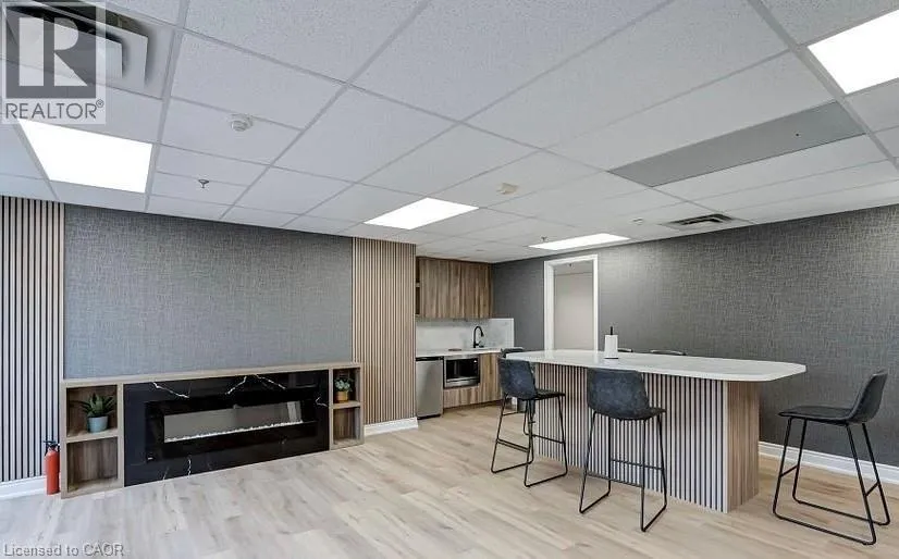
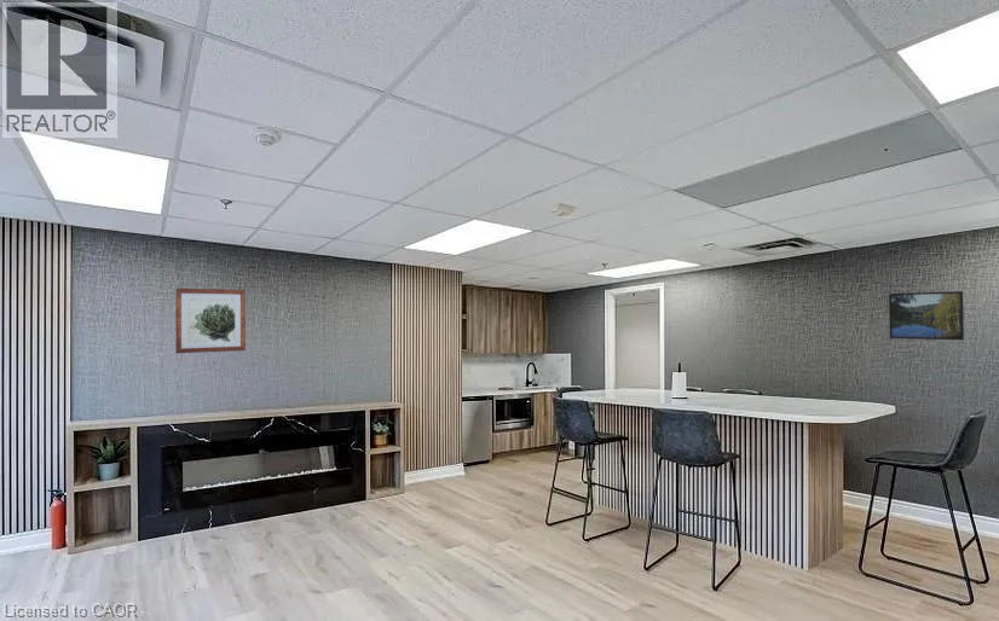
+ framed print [888,290,965,341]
+ wall art [174,288,247,354]
